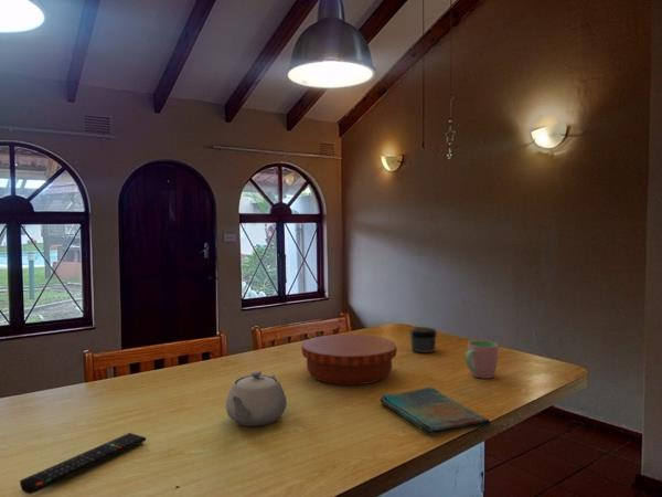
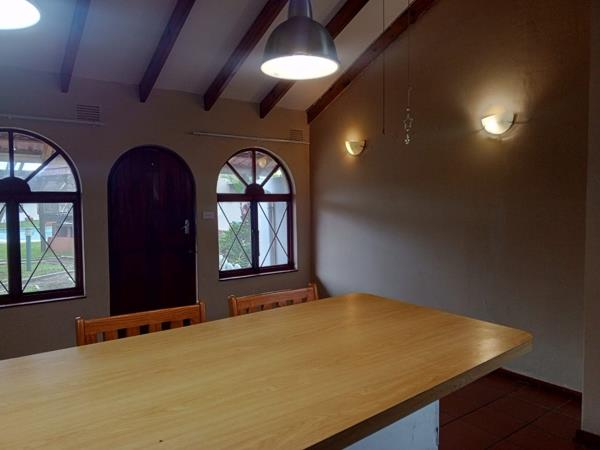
- remote control [19,432,147,495]
- cup [465,339,499,380]
- dish towel [378,387,492,437]
- jar [408,326,438,353]
- teapot [224,370,288,427]
- bowl [301,334,398,385]
